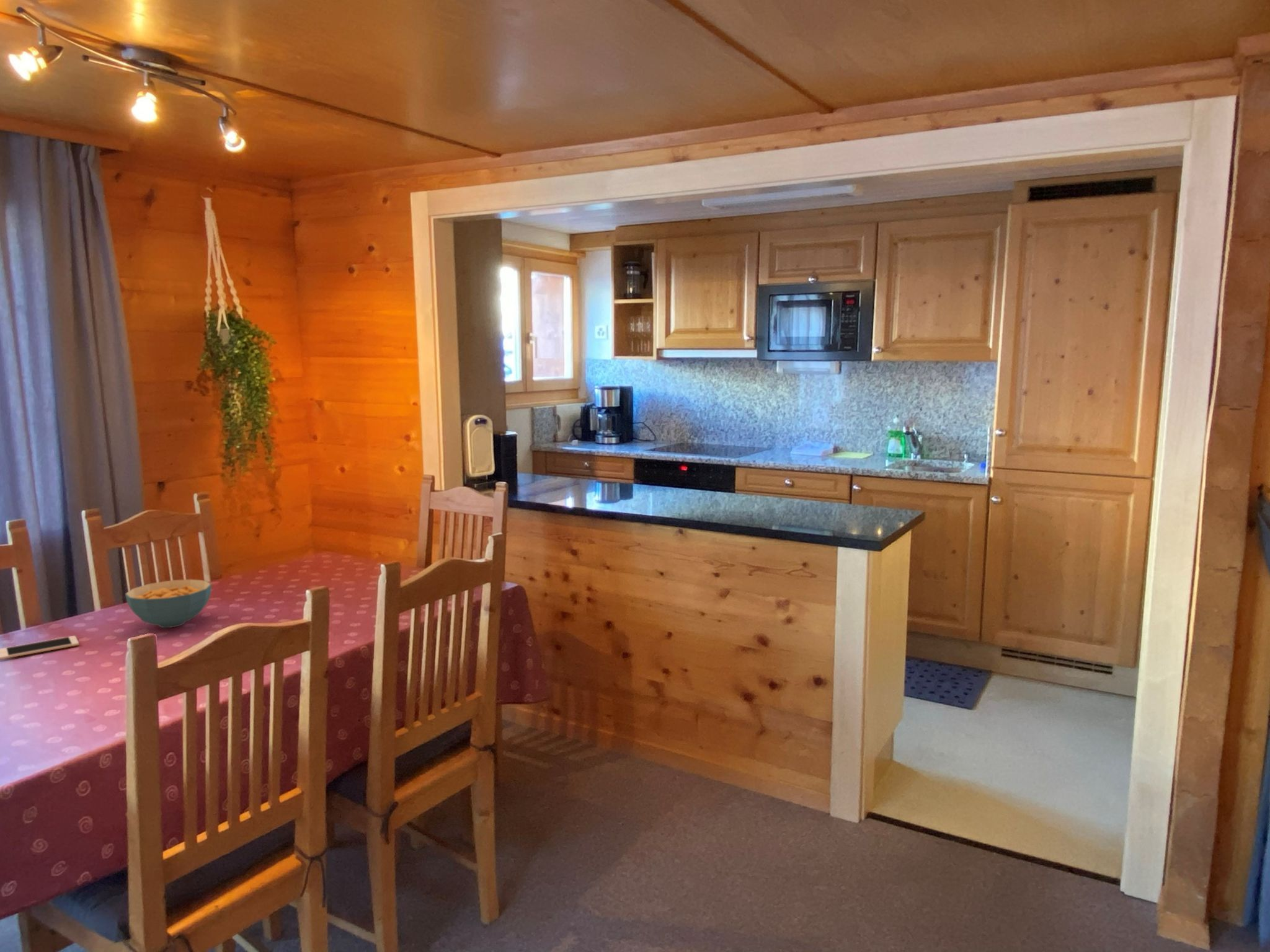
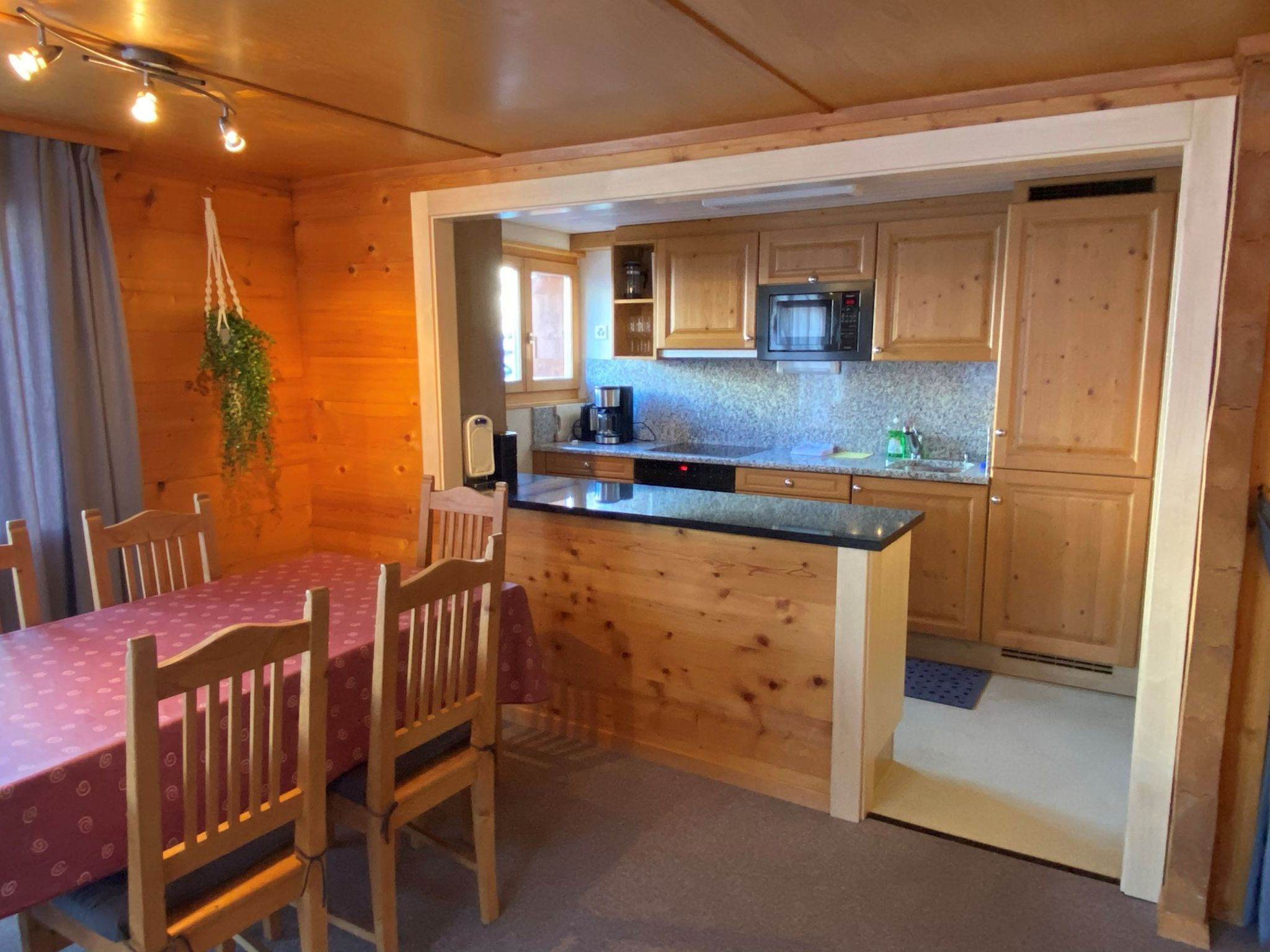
- cell phone [0,635,79,660]
- cereal bowl [125,579,212,628]
